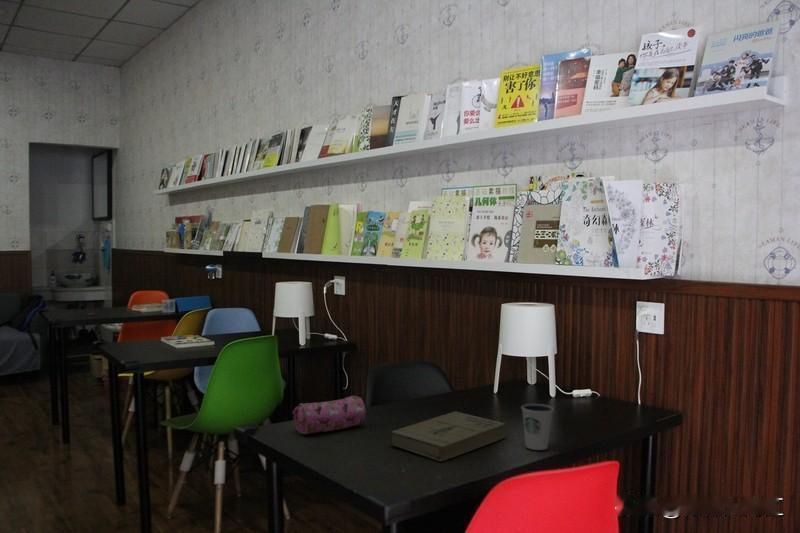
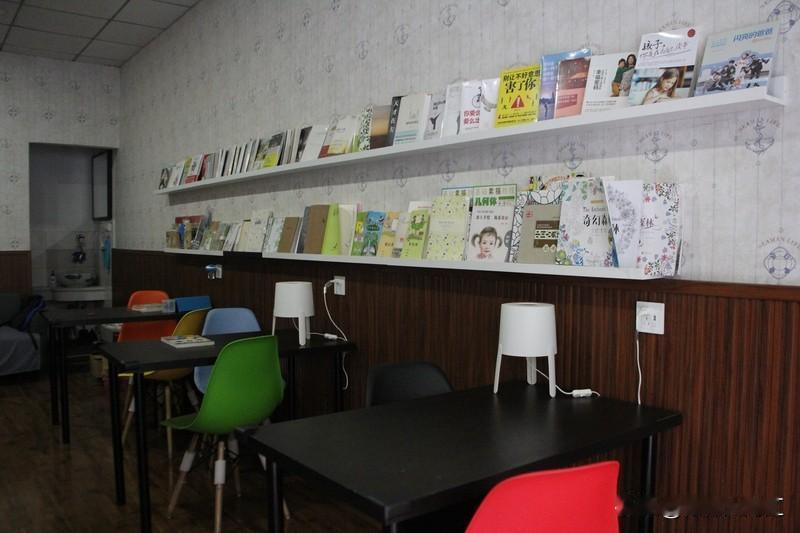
- pencil case [292,395,367,435]
- dixie cup [520,403,555,451]
- book [388,410,507,463]
